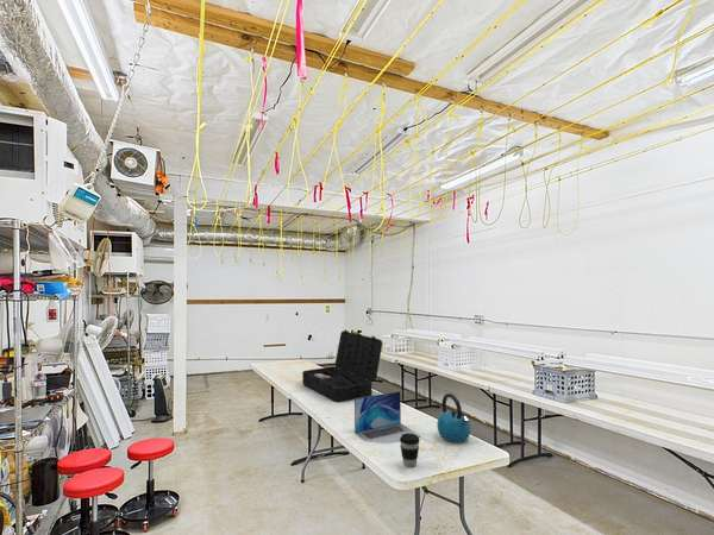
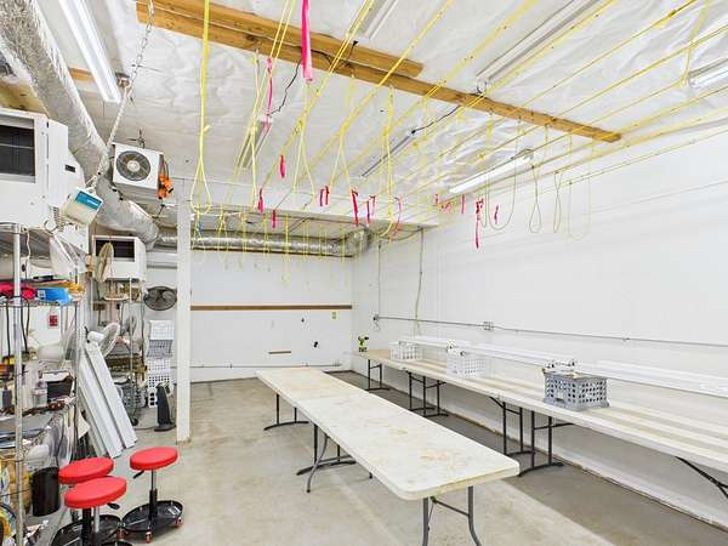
- coffee cup [400,433,420,468]
- kettle [436,392,472,443]
- laptop [353,390,421,445]
- toolbox [301,328,383,403]
